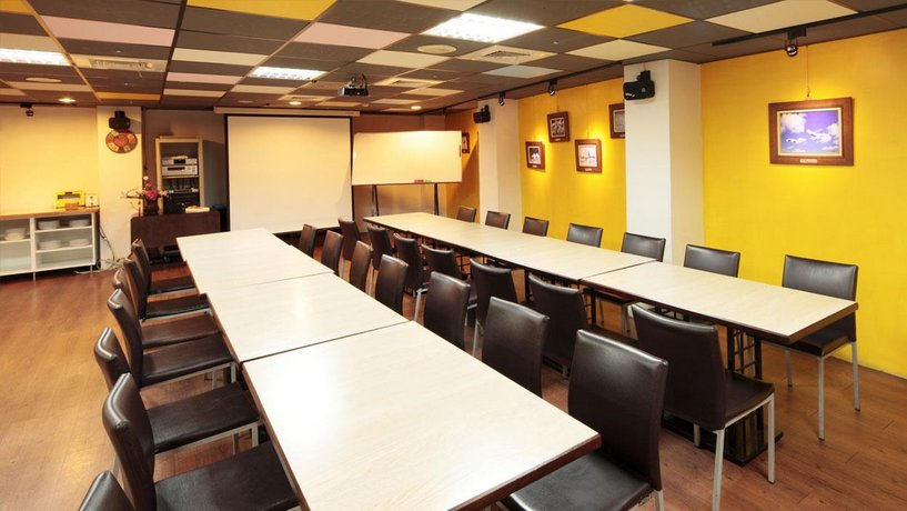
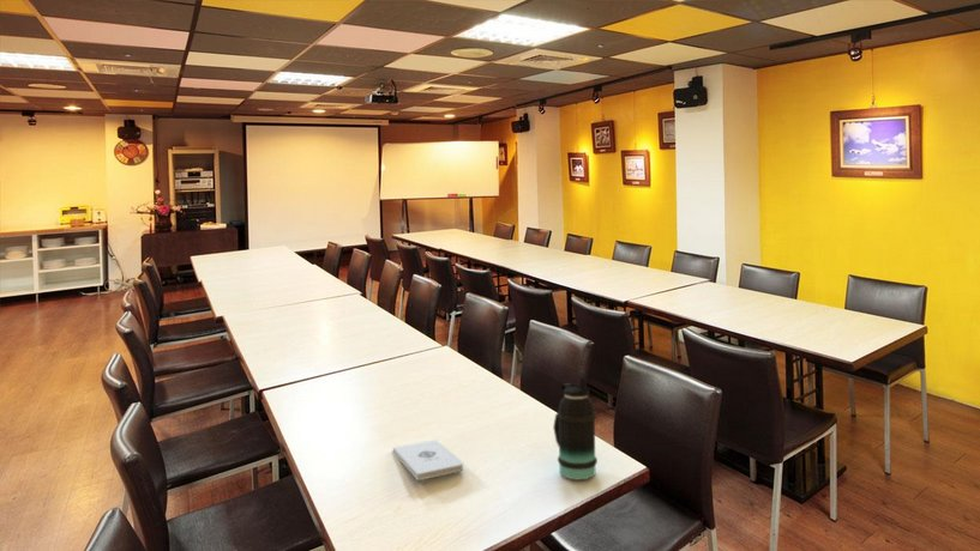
+ bottle [552,375,599,480]
+ notepad [392,438,464,482]
